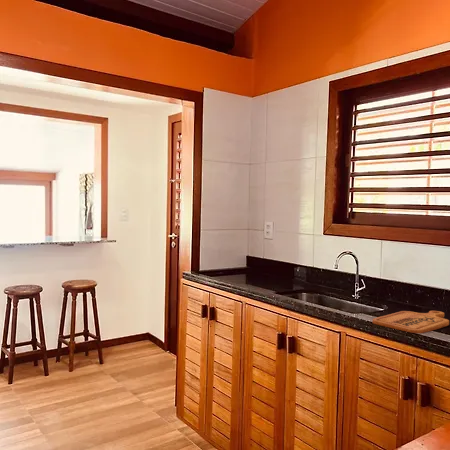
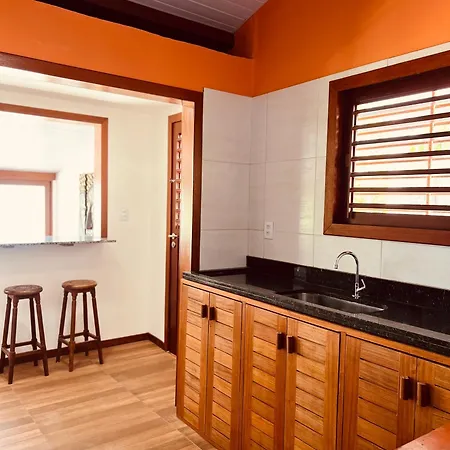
- cutting board [372,310,450,334]
